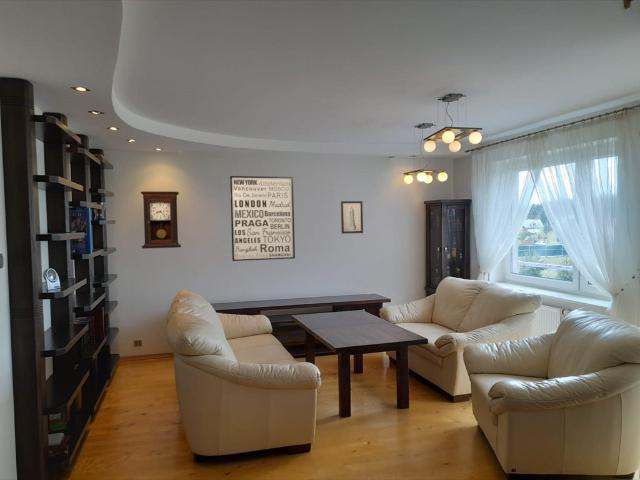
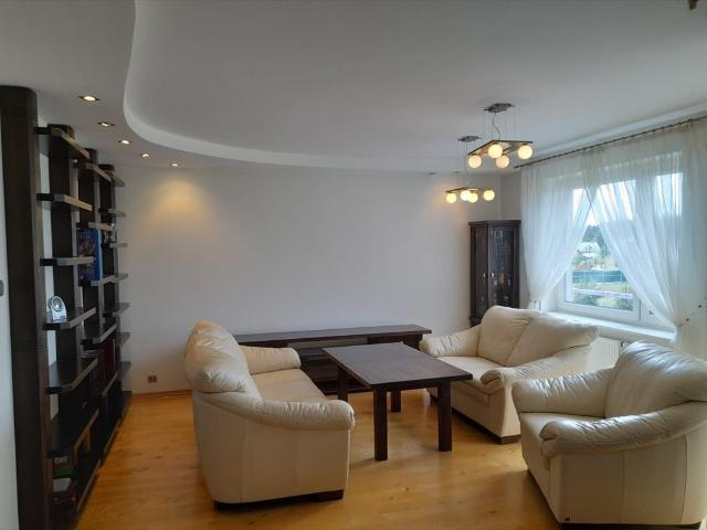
- pendulum clock [140,190,182,250]
- wall art [340,200,364,235]
- wall art [229,175,296,262]
